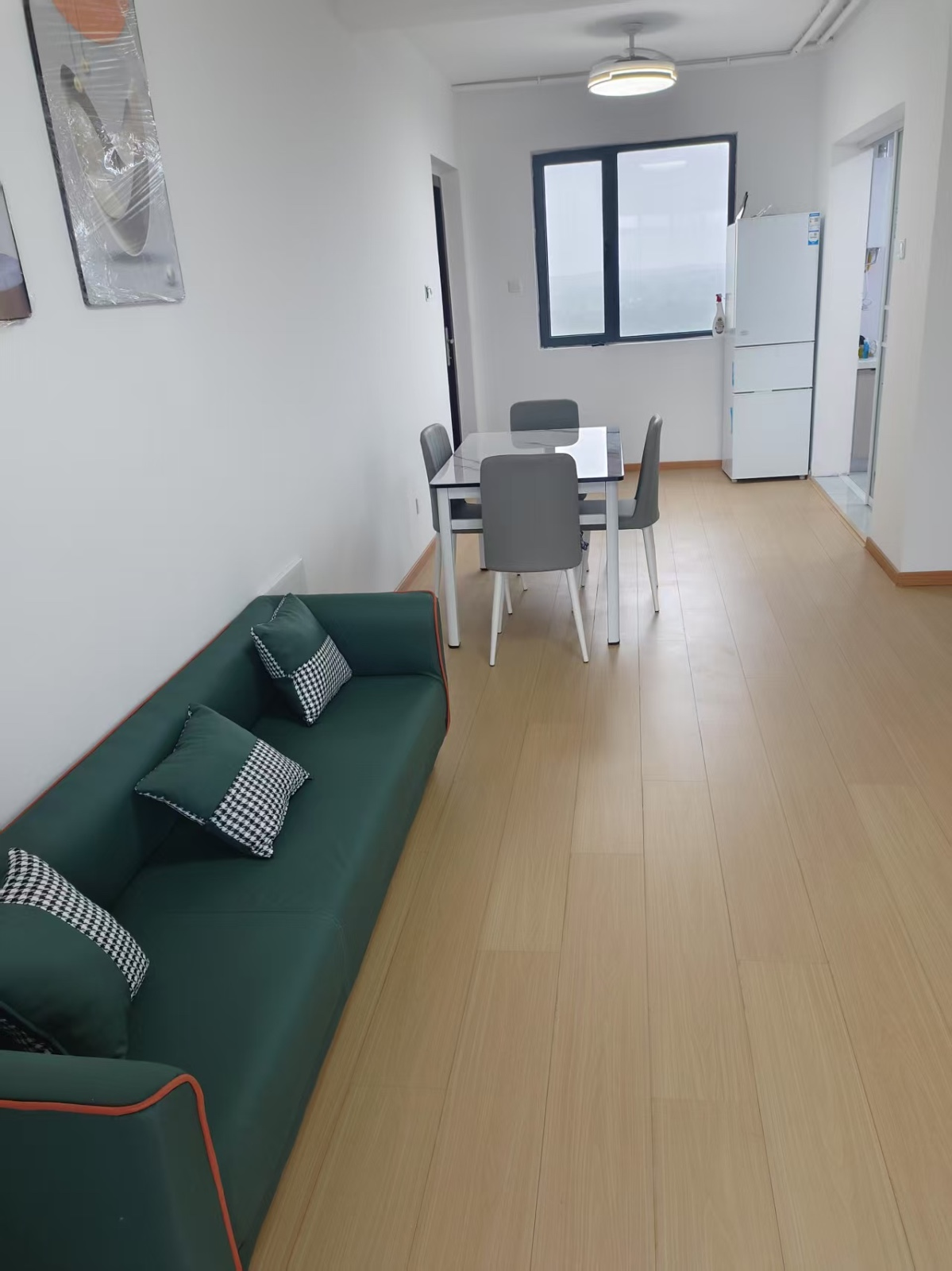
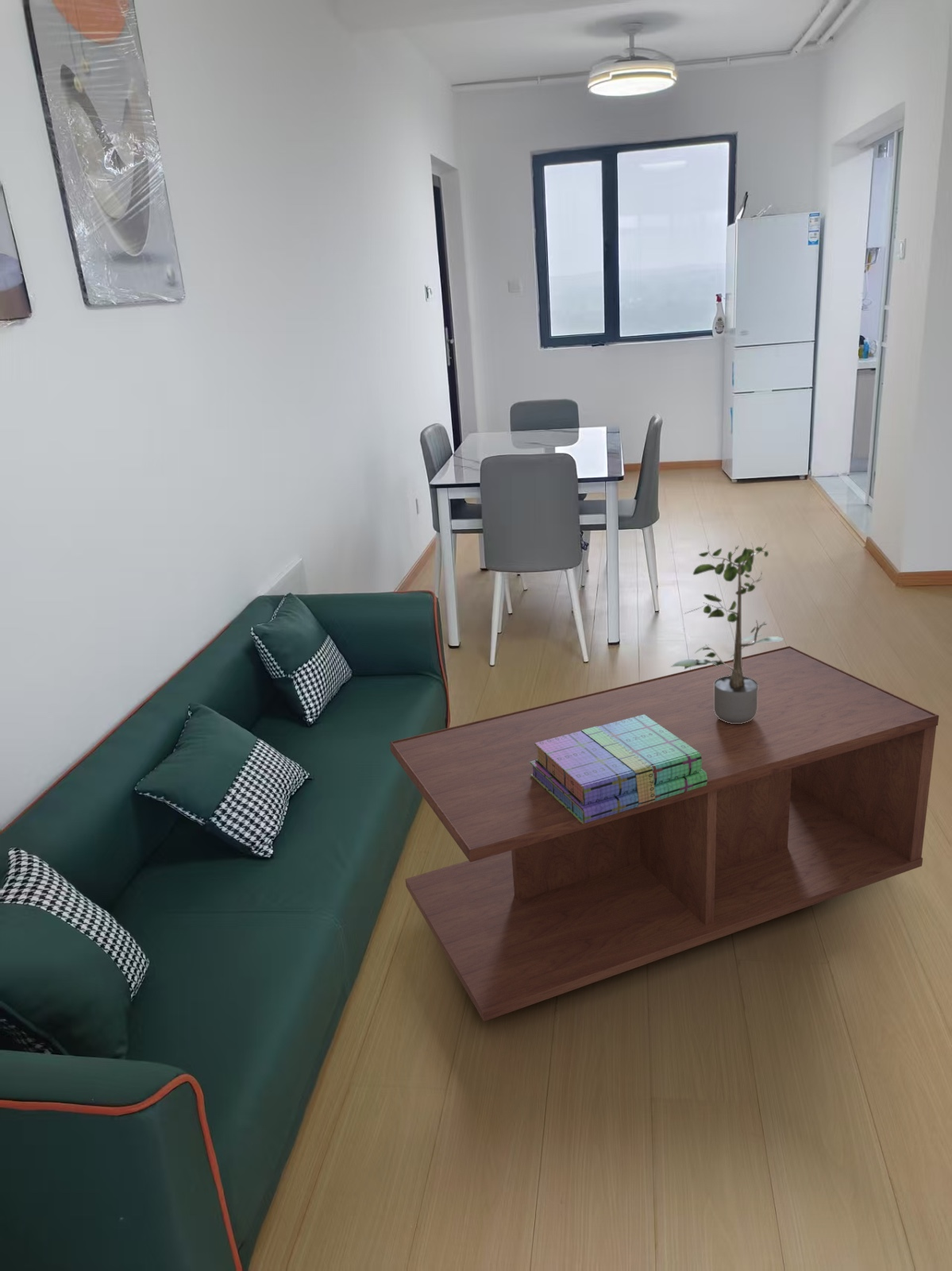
+ potted plant [669,541,784,724]
+ books [530,714,707,824]
+ coffee table [389,645,939,1022]
